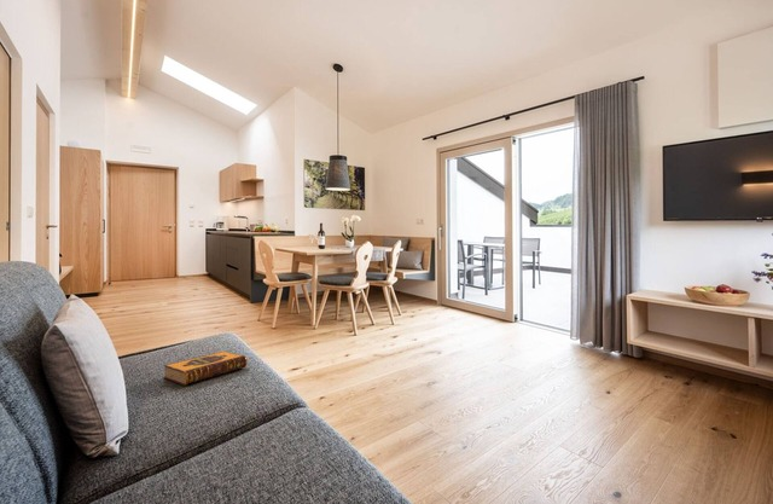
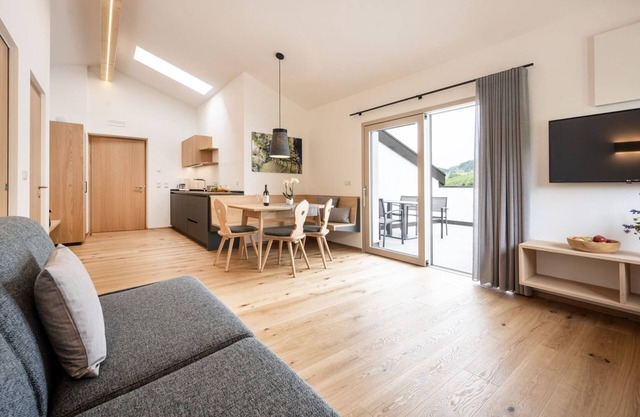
- hardback book [162,351,249,387]
